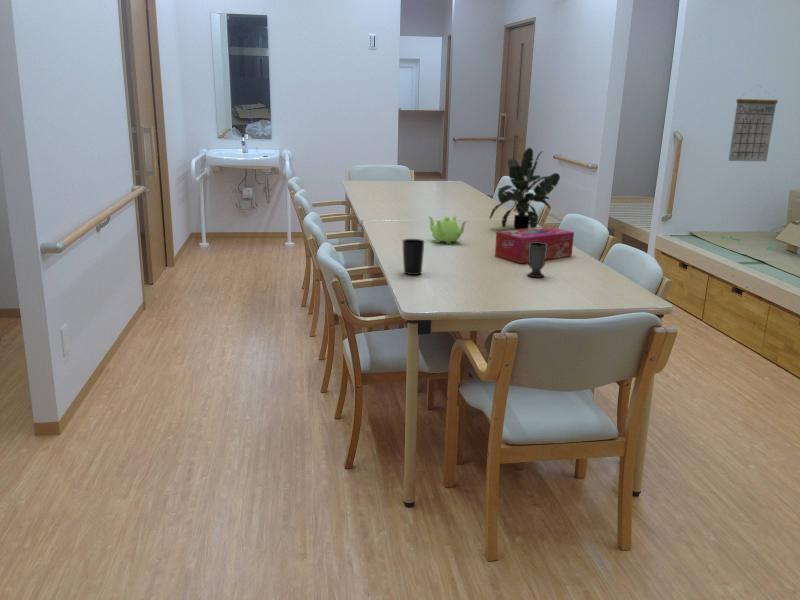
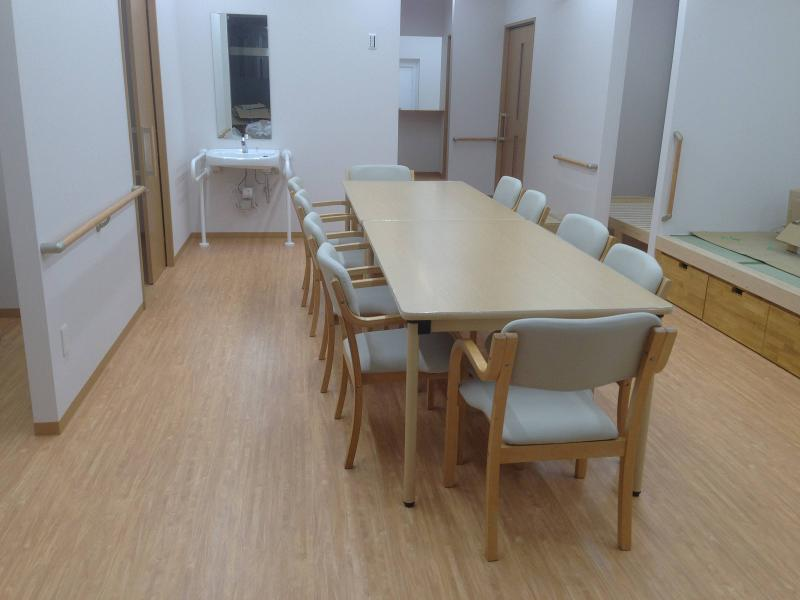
- cup [526,242,547,278]
- teapot [427,214,469,245]
- potted plant [489,147,561,230]
- calendar [727,84,779,162]
- tissue box [494,226,575,264]
- cup [401,238,425,276]
